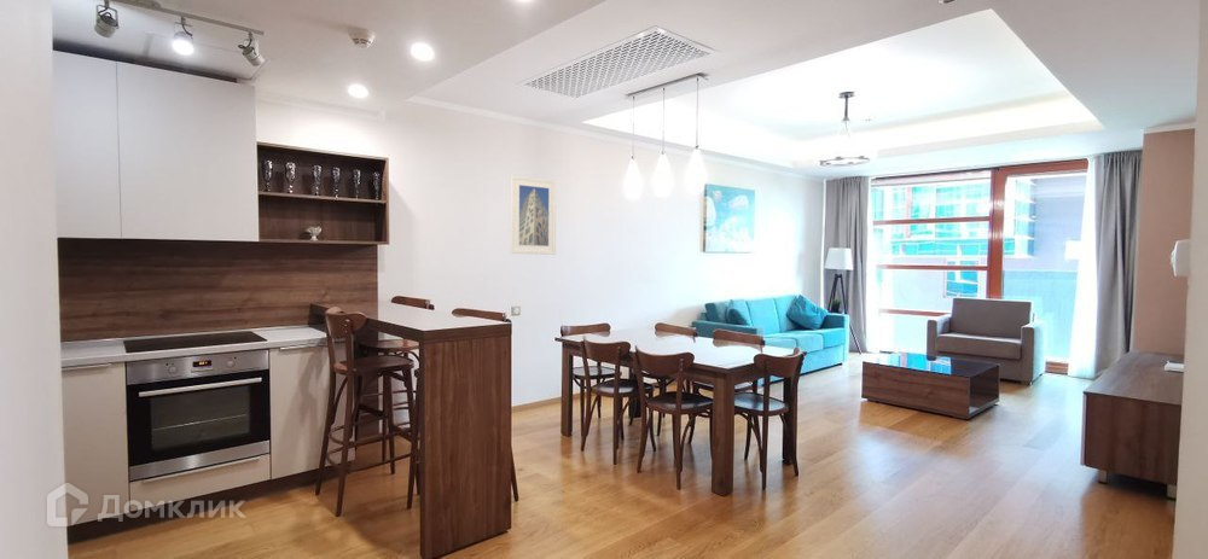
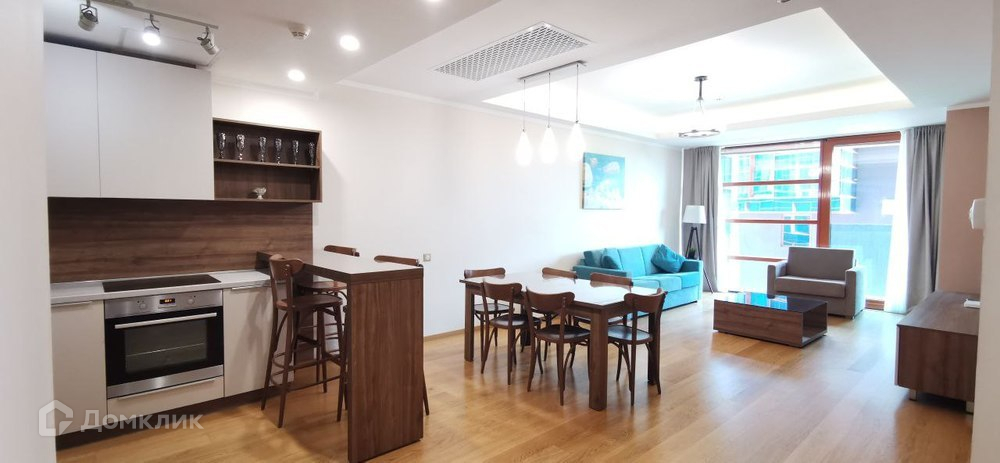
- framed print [510,174,557,256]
